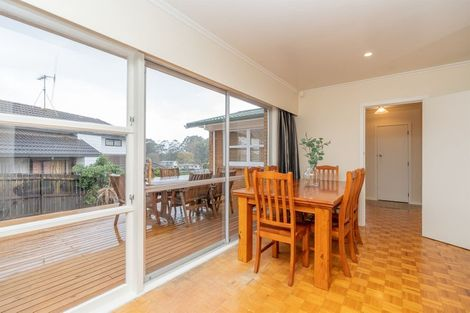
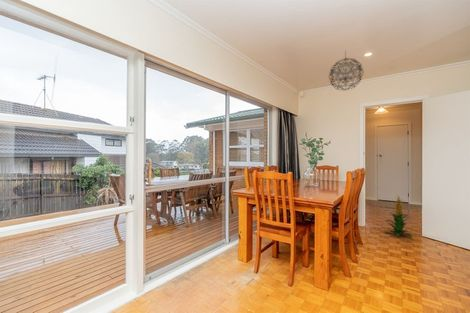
+ indoor plant [384,195,414,239]
+ pendant light [328,50,364,91]
